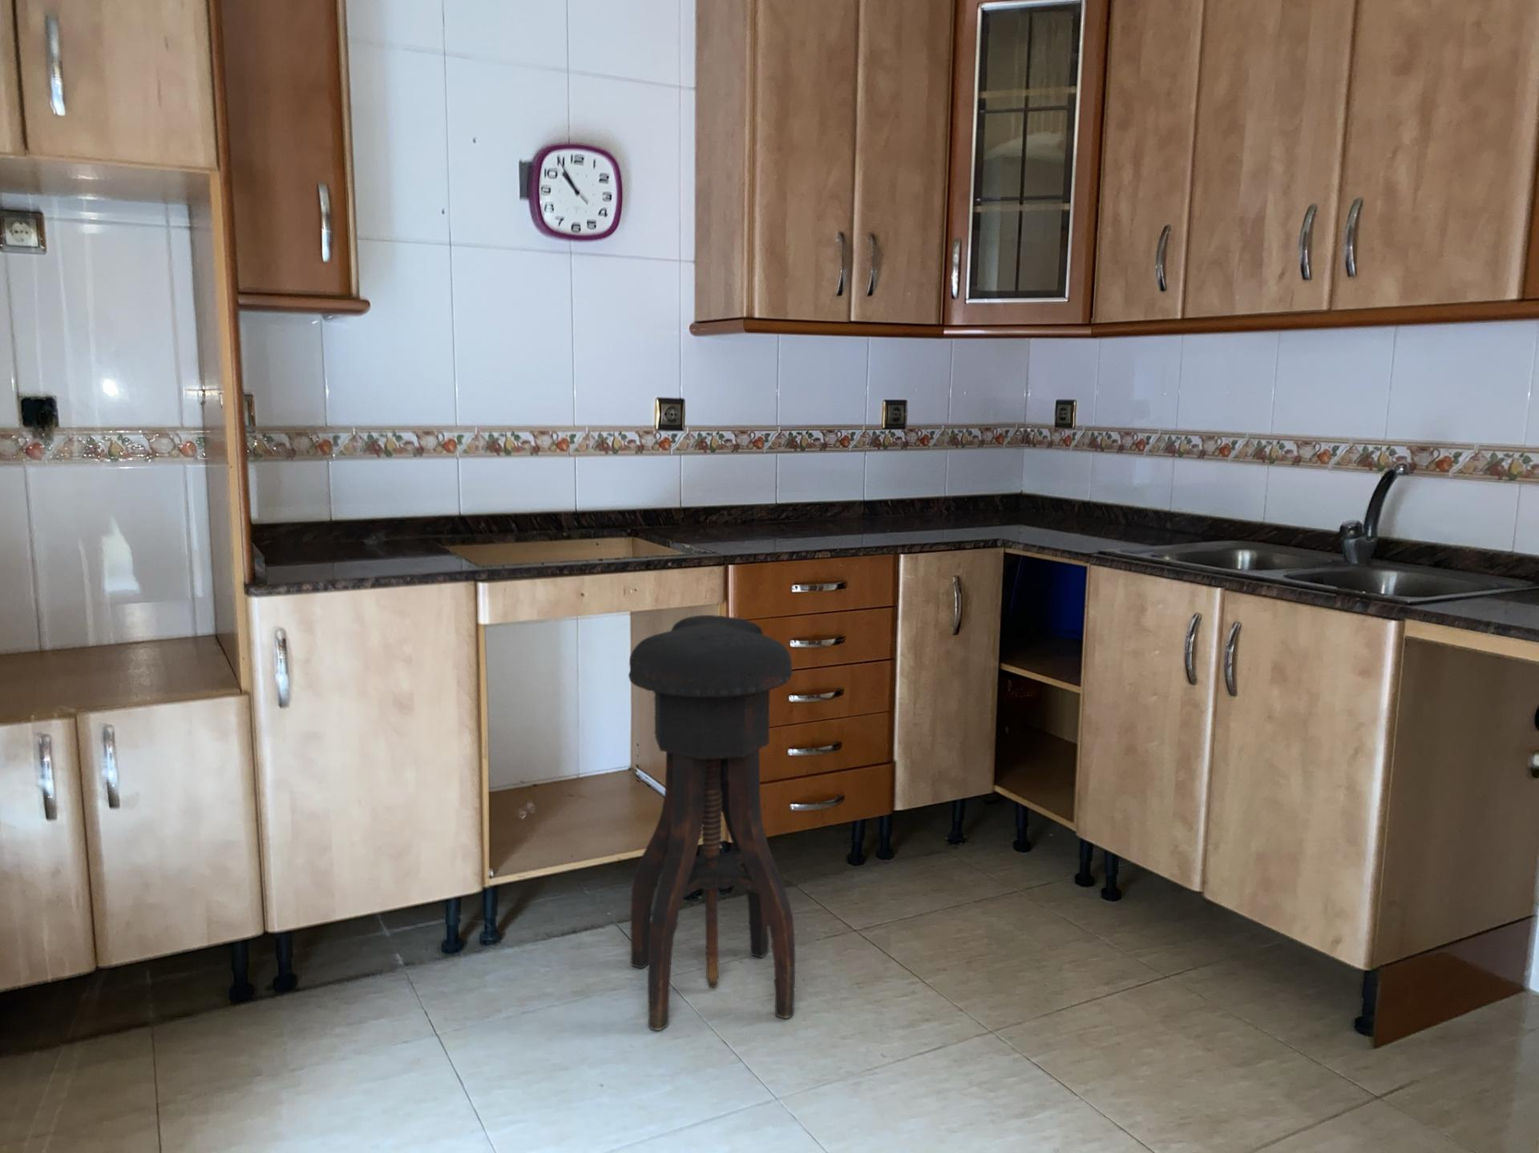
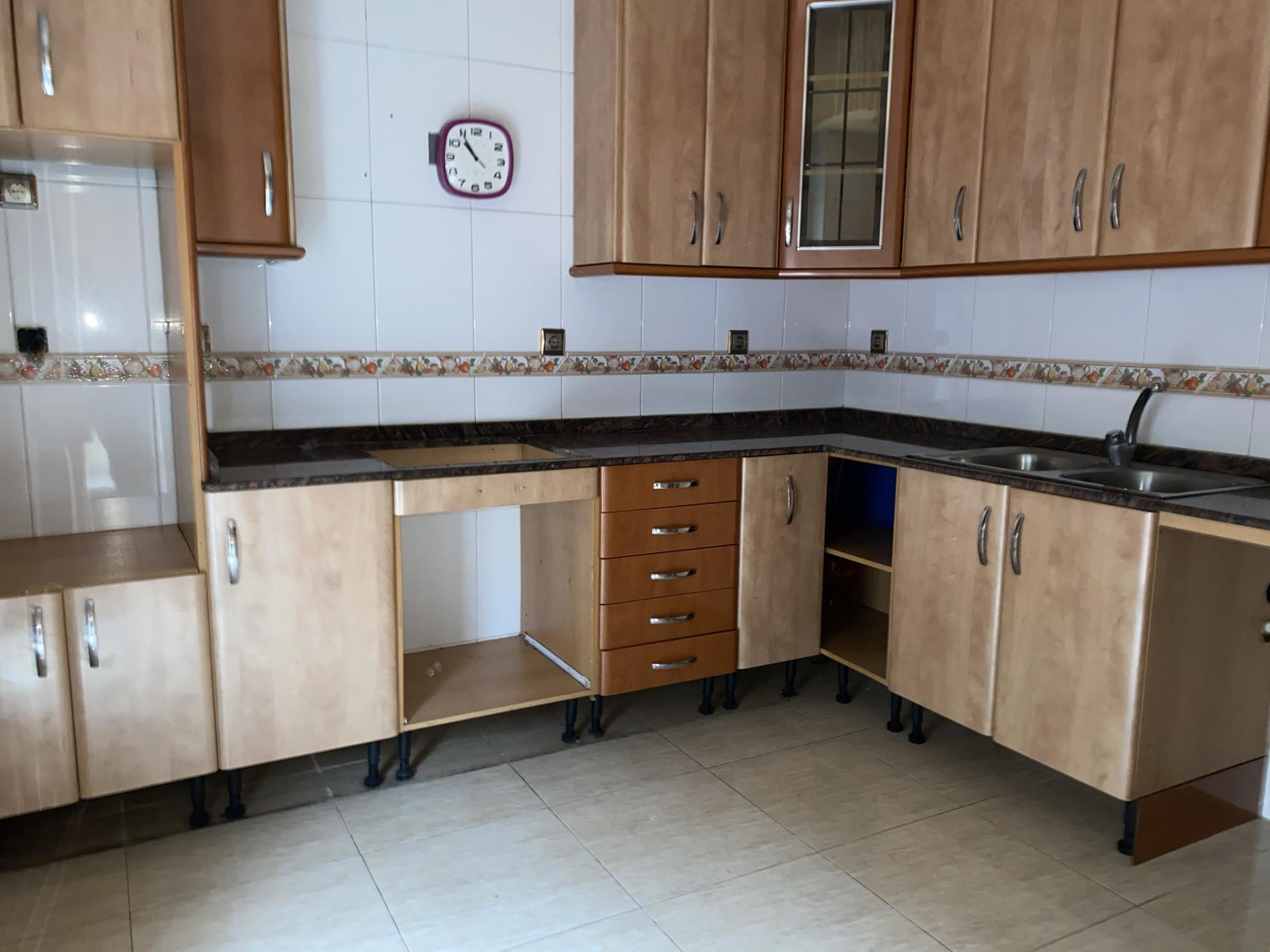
- stool [628,614,796,1032]
